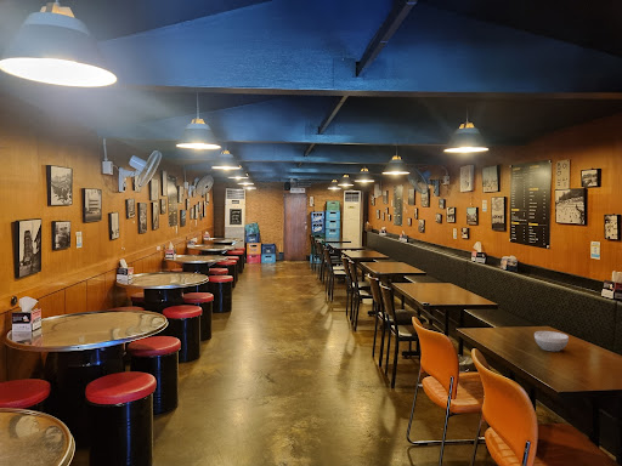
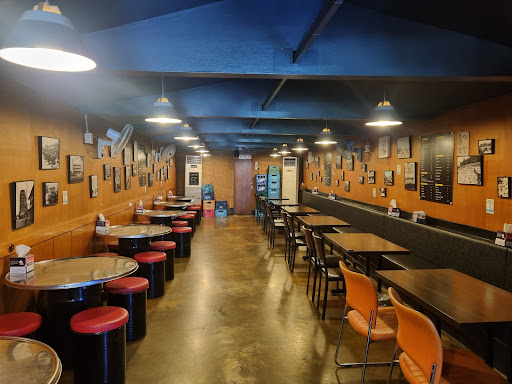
- bowl [533,330,570,352]
